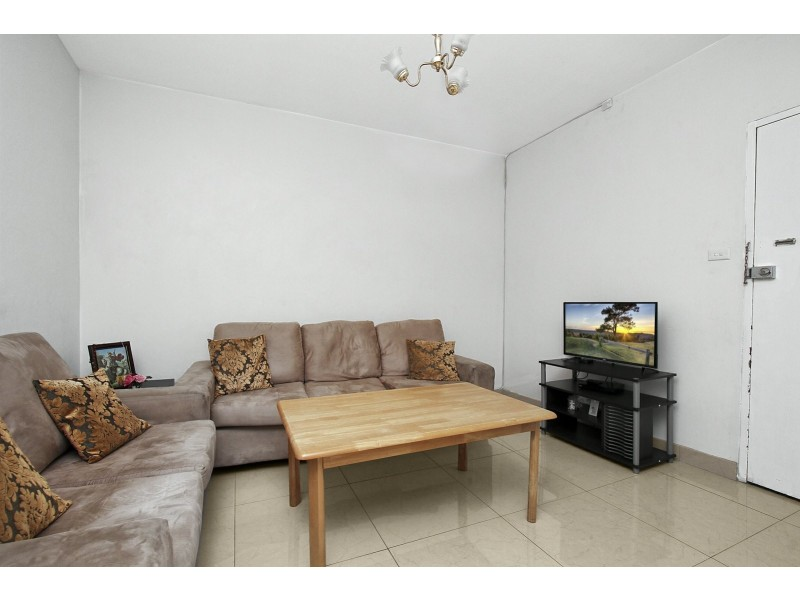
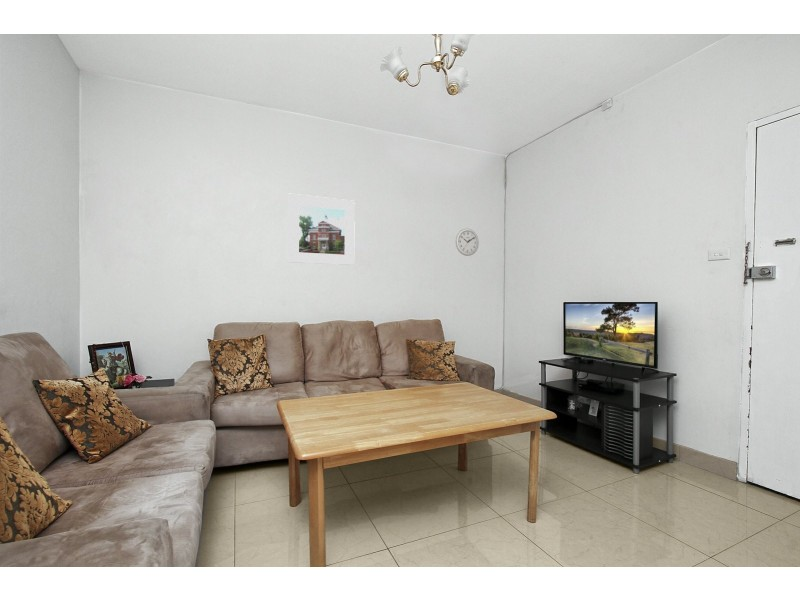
+ wall clock [455,227,480,257]
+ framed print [287,193,356,266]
